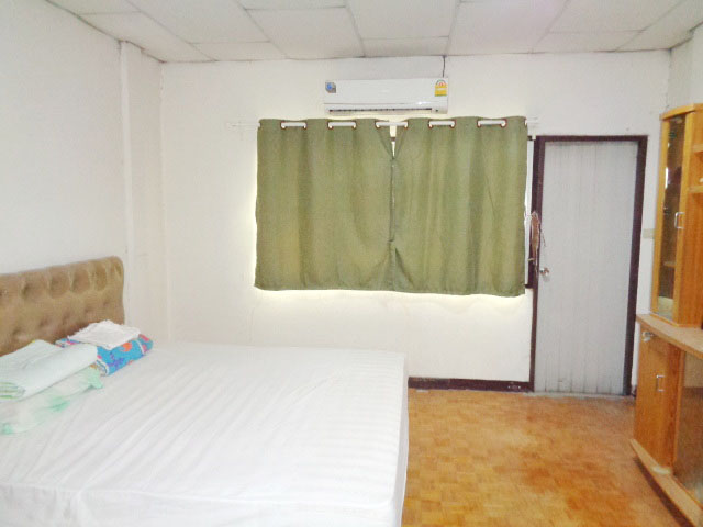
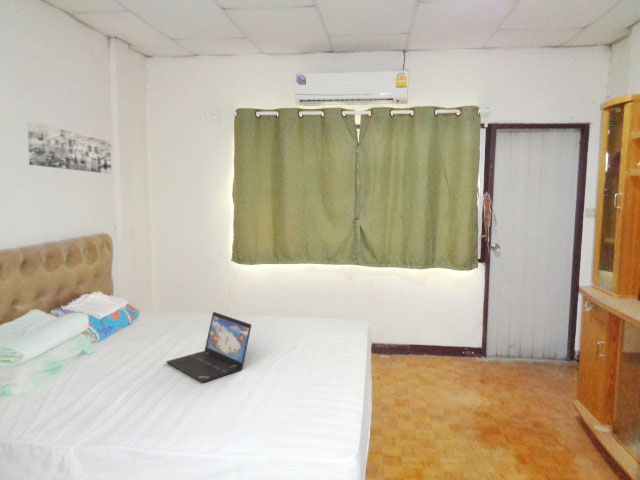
+ wall art [26,121,112,175]
+ laptop [165,311,253,384]
